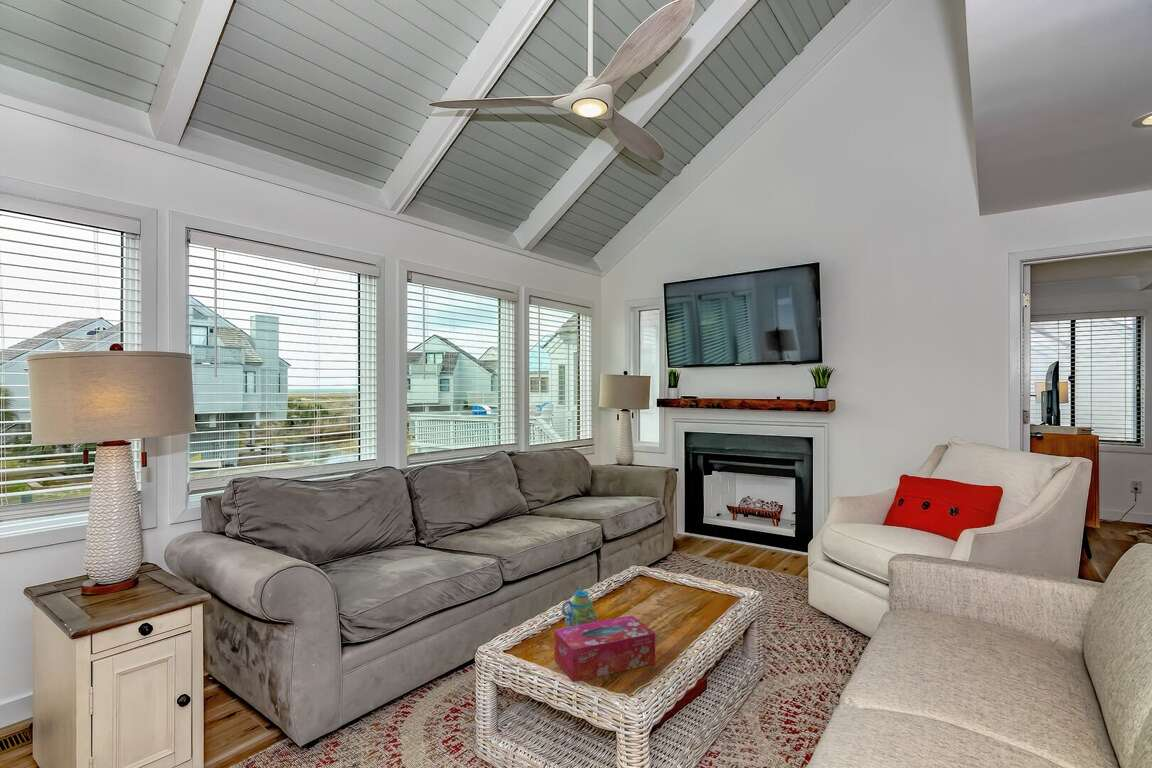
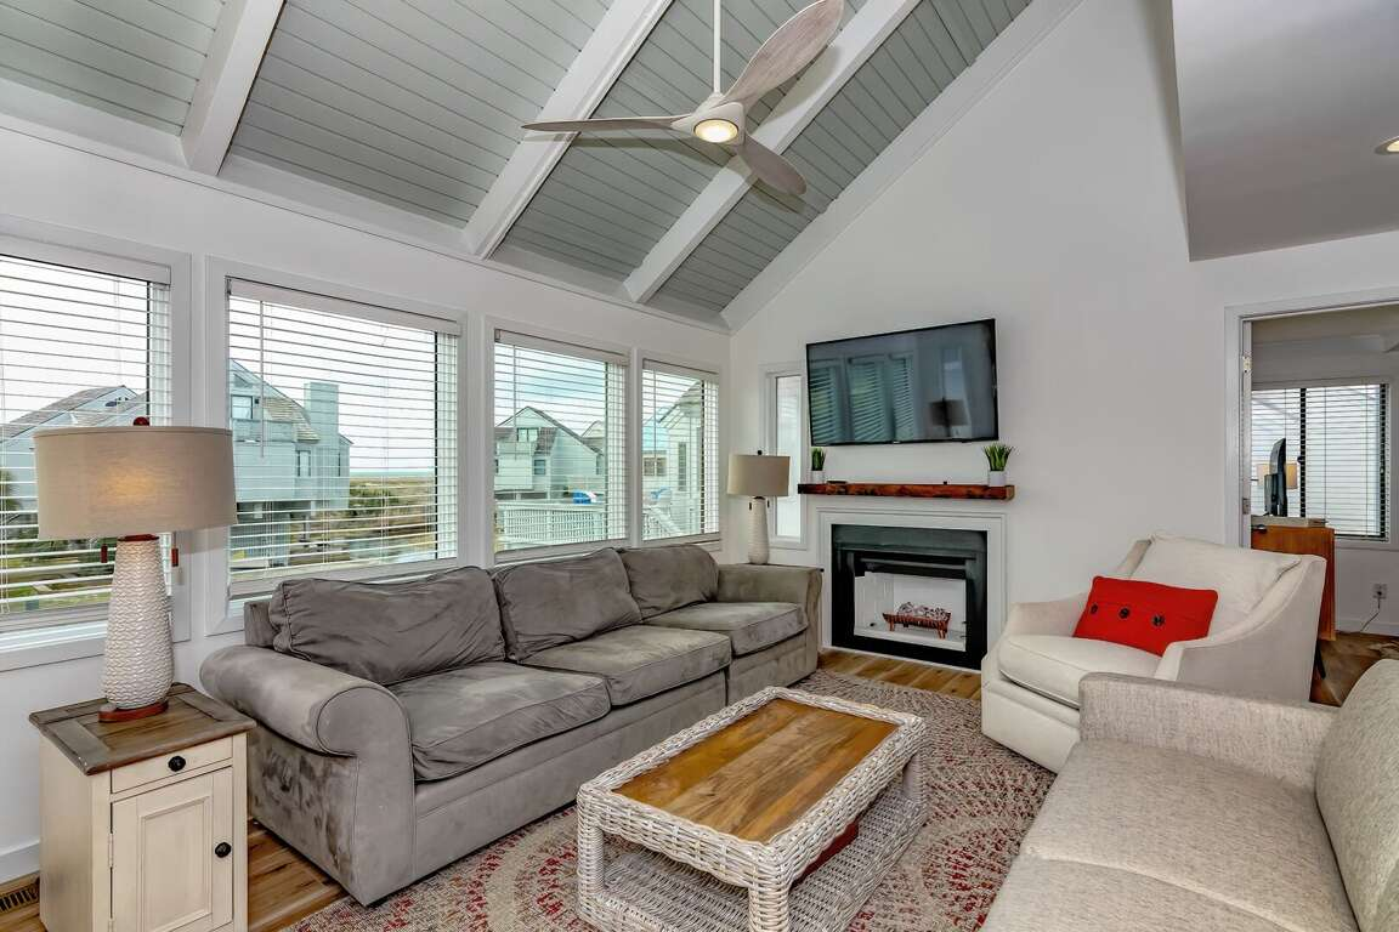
- tissue box [553,615,656,683]
- mug [561,589,599,628]
